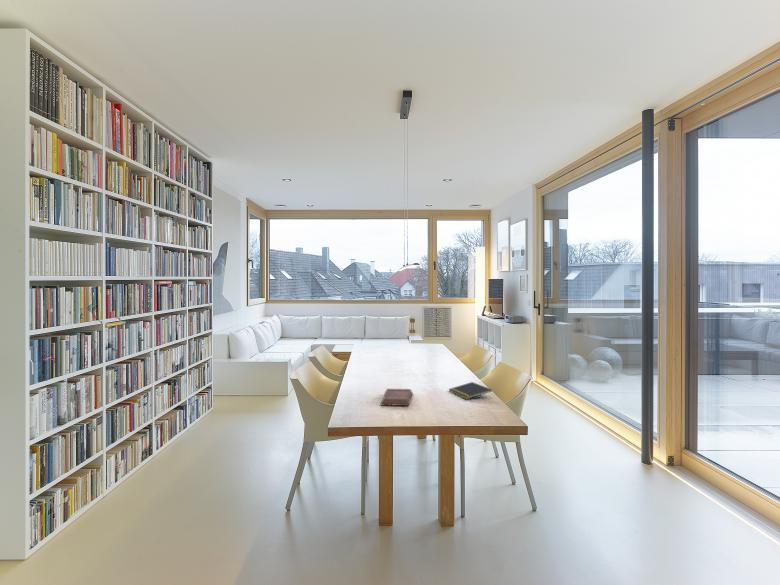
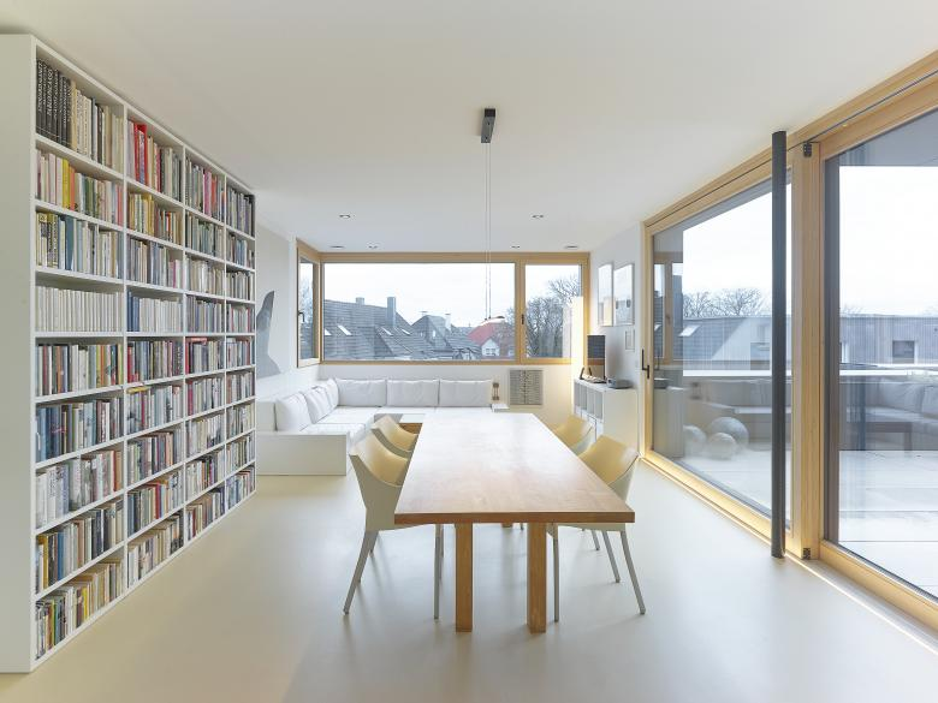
- notepad [448,381,493,400]
- hardback book [380,388,414,407]
